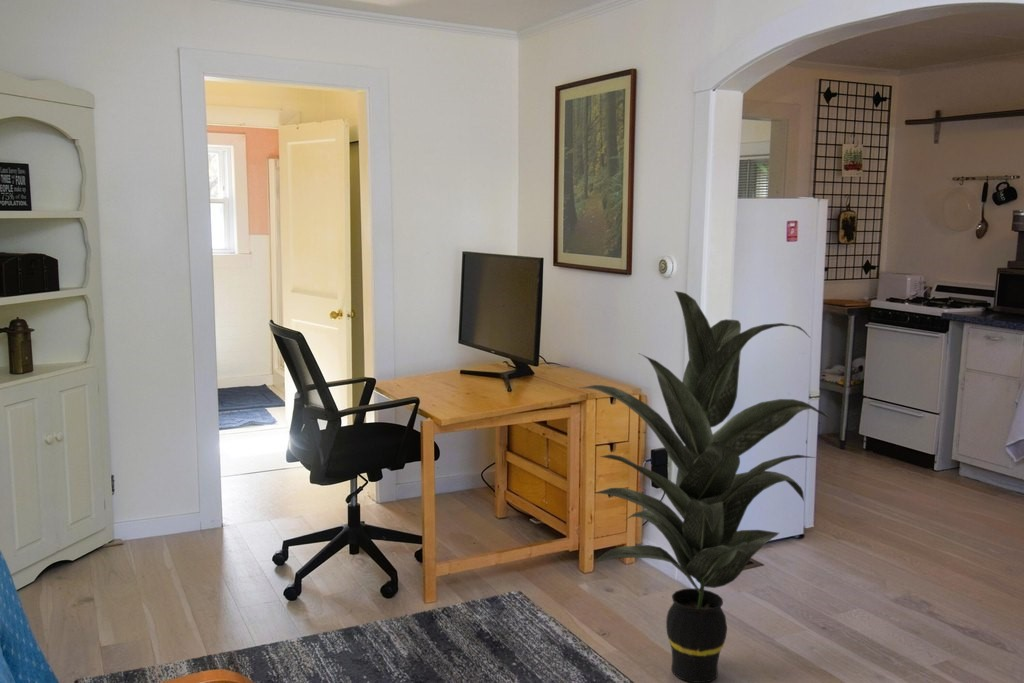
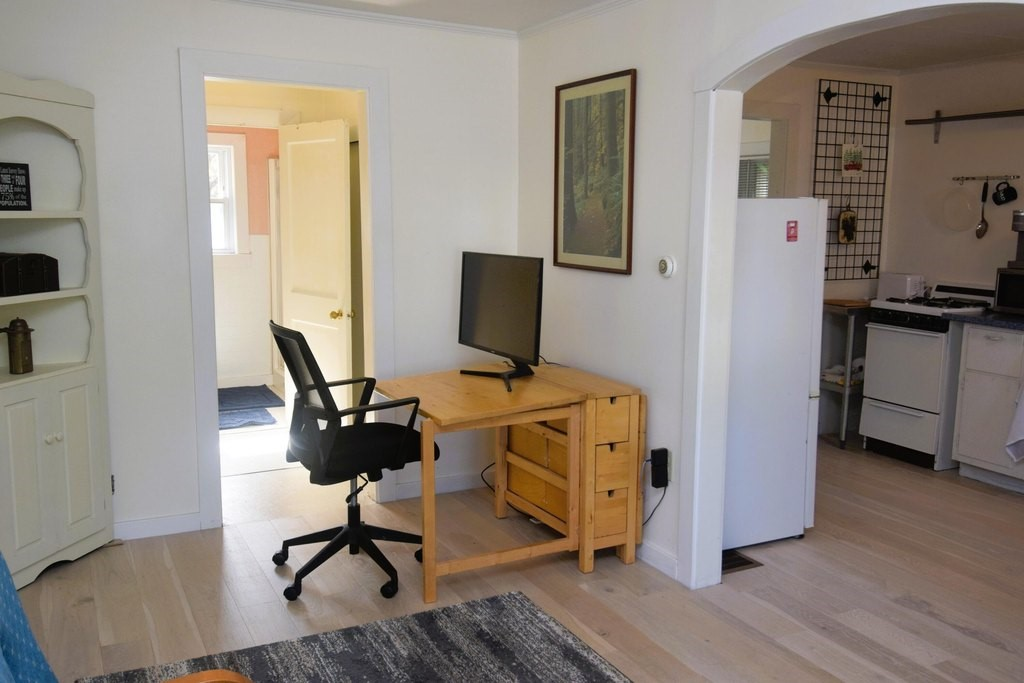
- indoor plant [580,290,836,683]
